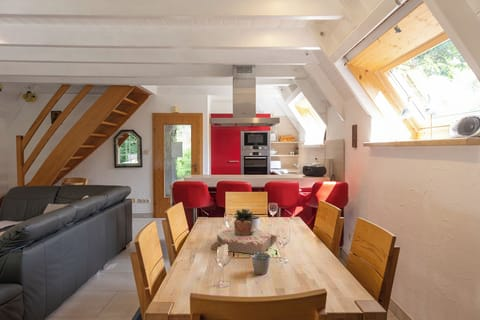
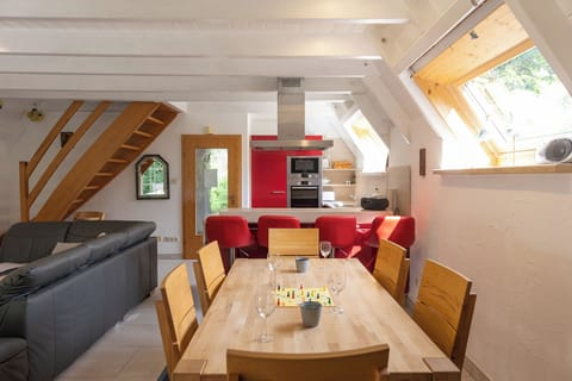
- succulent plant [210,208,278,255]
